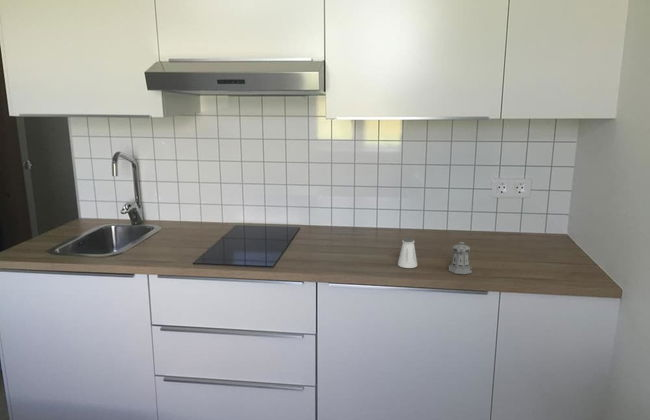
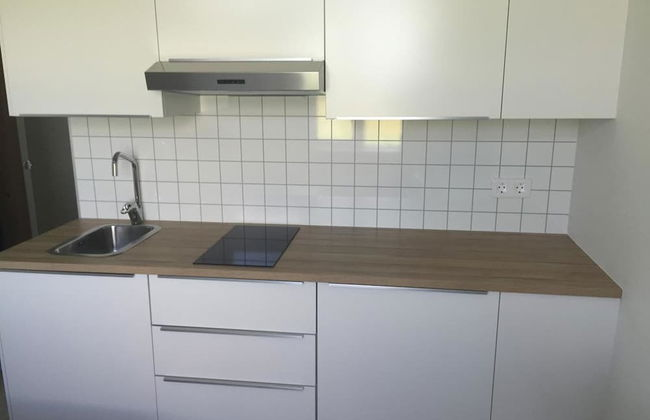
- pepper shaker [448,241,473,275]
- saltshaker [397,237,418,269]
